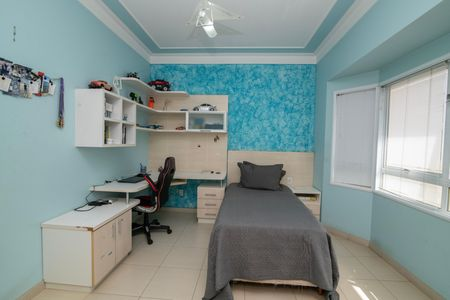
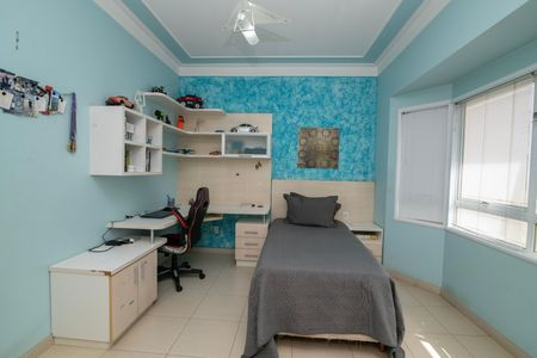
+ wall art [296,126,341,171]
